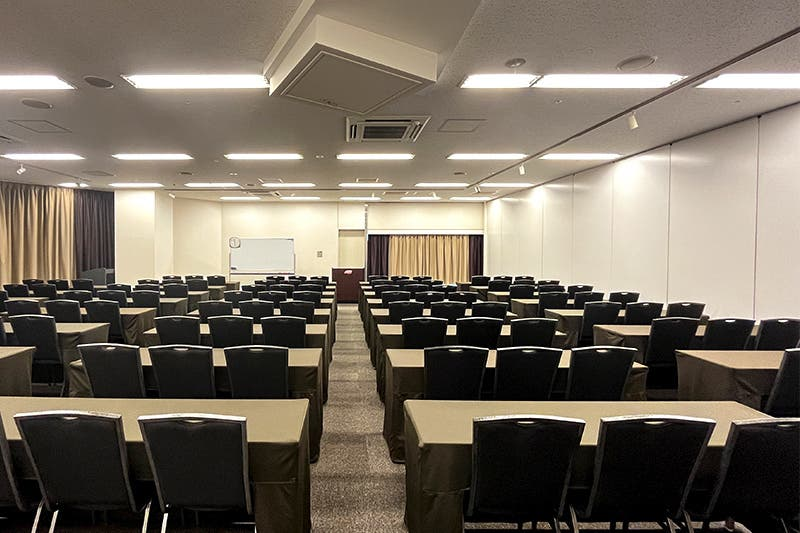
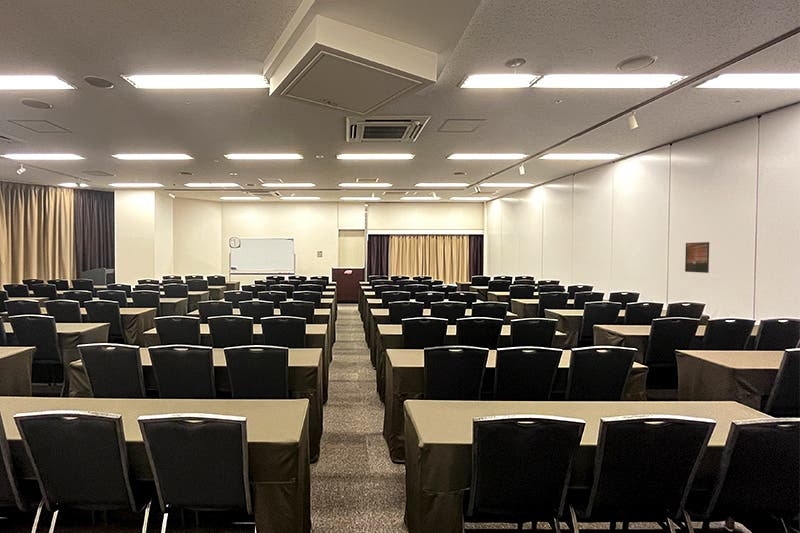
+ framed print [684,241,710,274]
